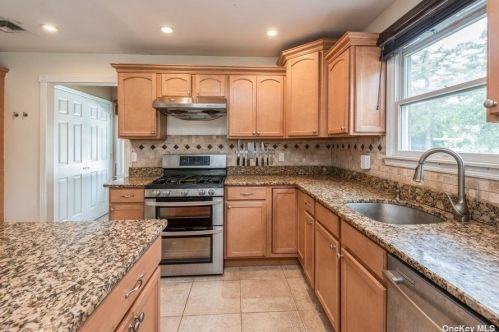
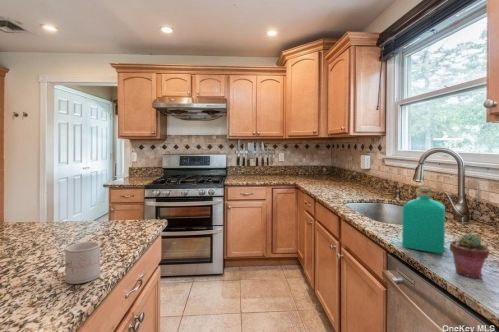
+ soap bottle [401,186,446,254]
+ potted succulent [449,233,490,279]
+ mug [64,241,101,285]
